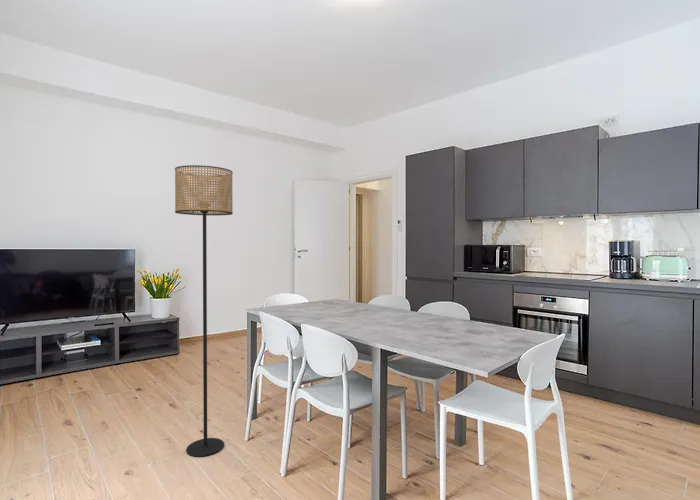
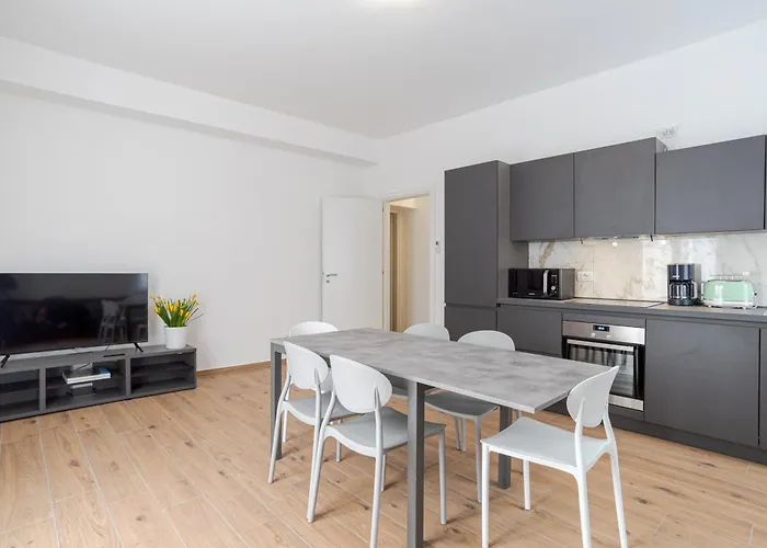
- floor lamp [174,164,234,458]
